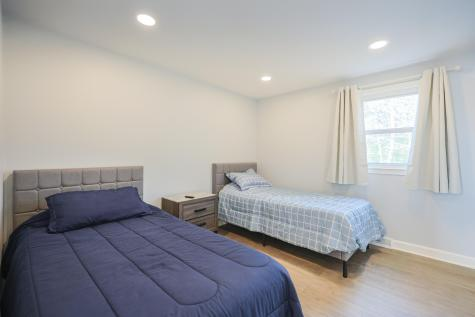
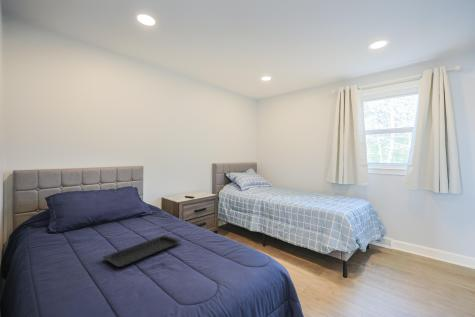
+ serving tray [101,234,182,268]
